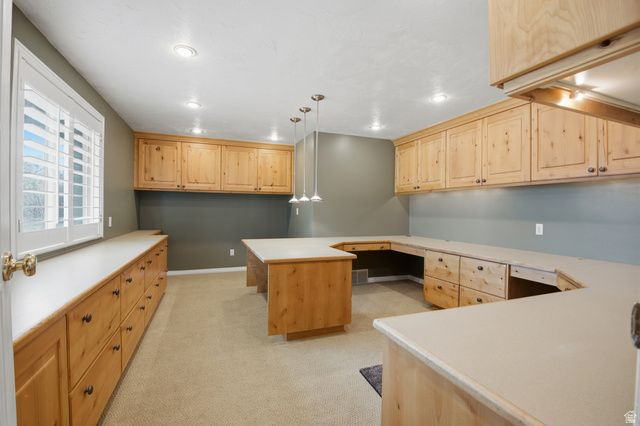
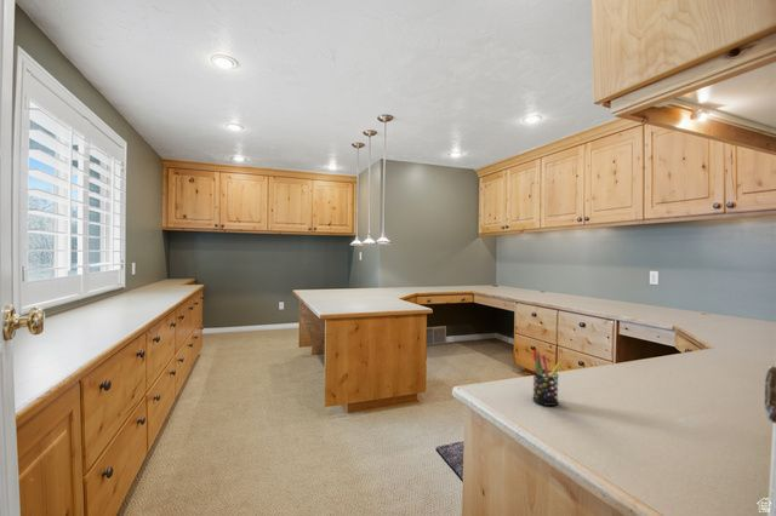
+ pen holder [531,350,563,407]
